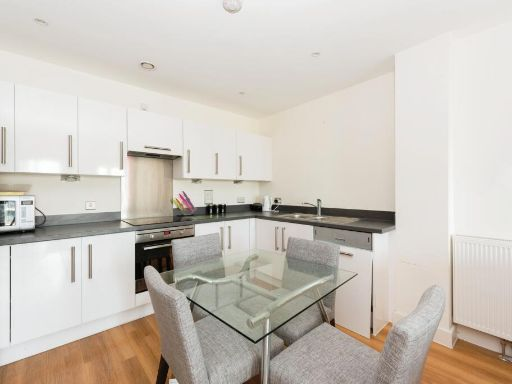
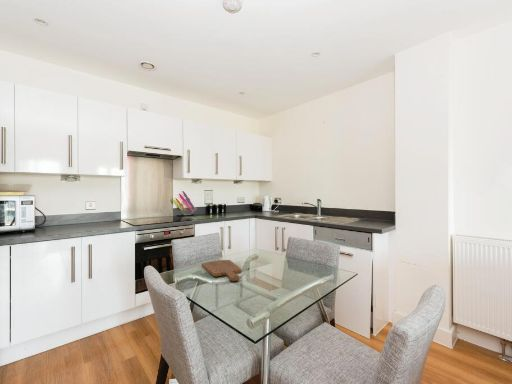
+ cutting board [201,259,242,282]
